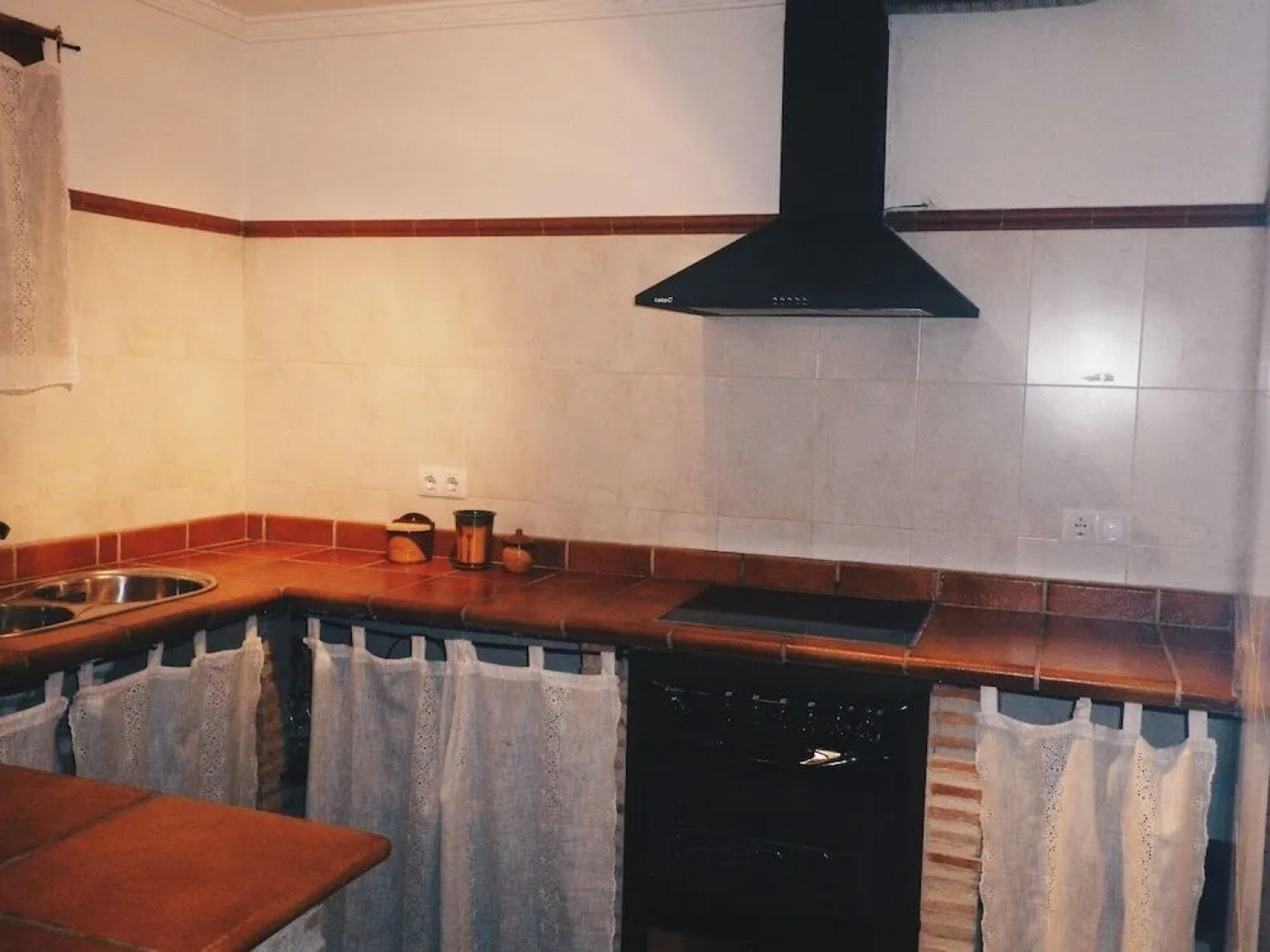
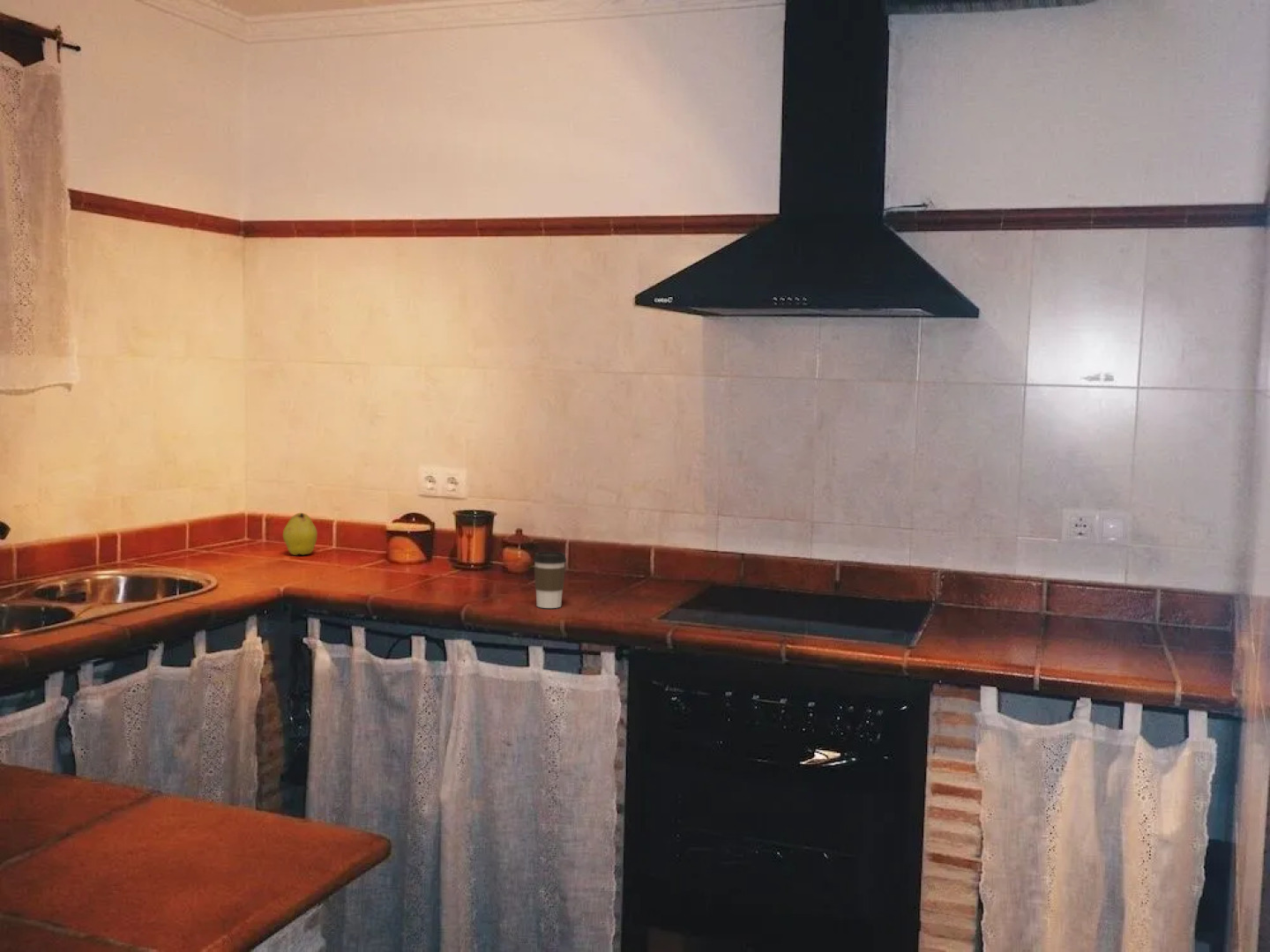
+ fruit [282,512,318,556]
+ coffee cup [533,551,567,609]
